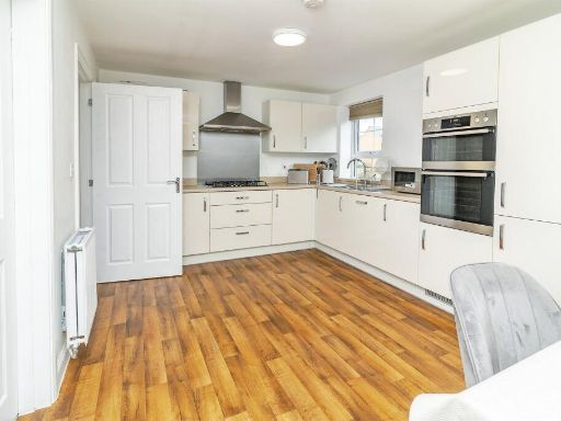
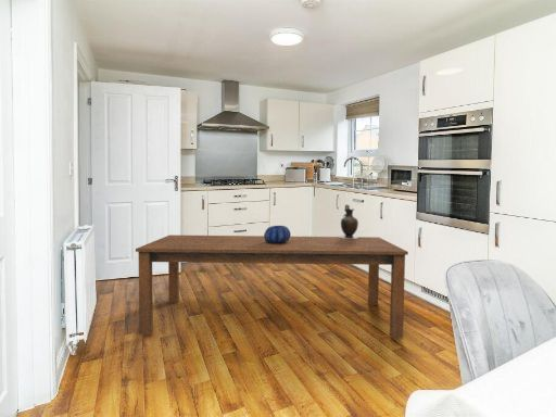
+ pitcher [338,203,359,239]
+ dining table [135,233,409,340]
+ decorative bowl [263,225,292,243]
